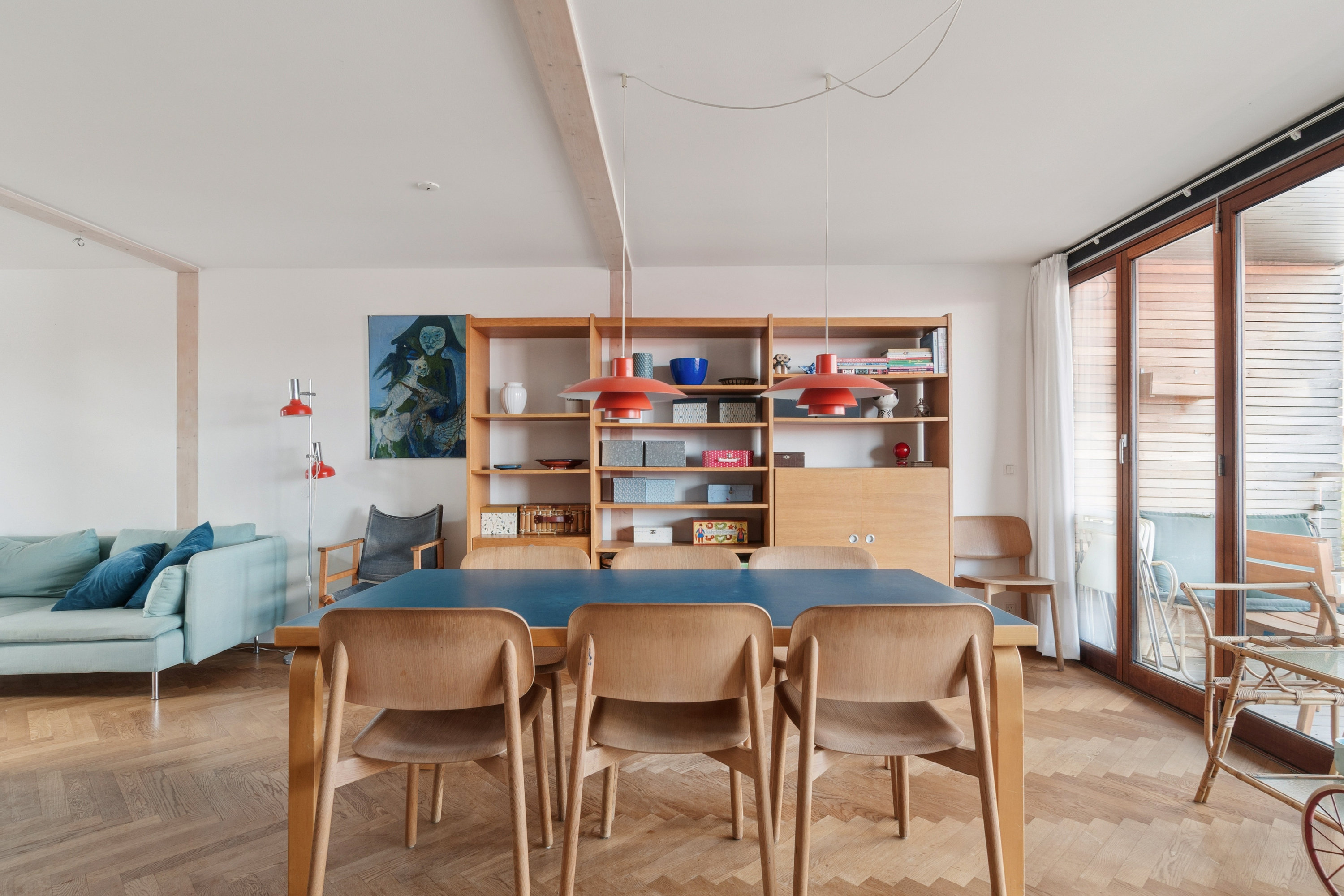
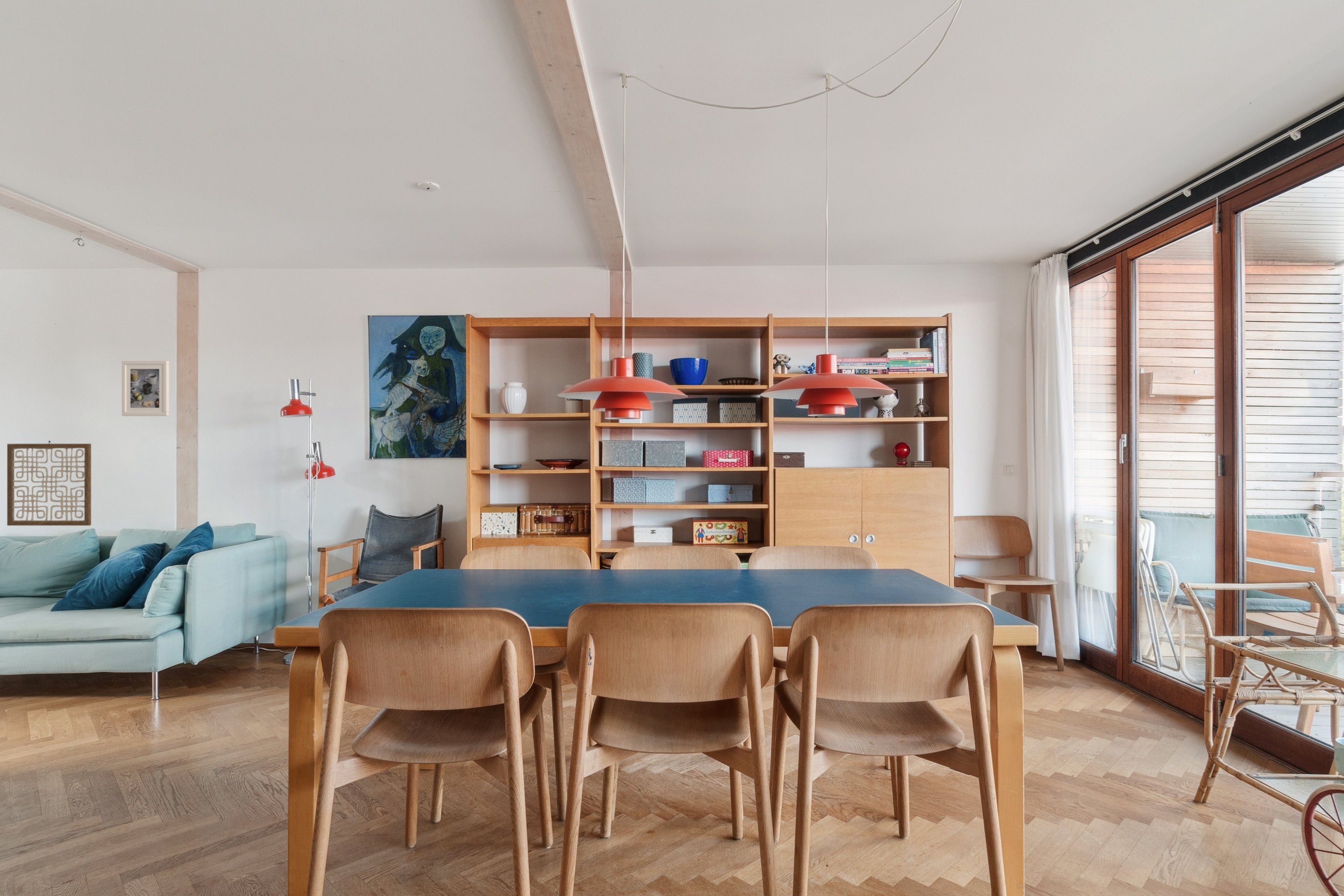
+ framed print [121,360,170,417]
+ wall art [7,440,91,526]
